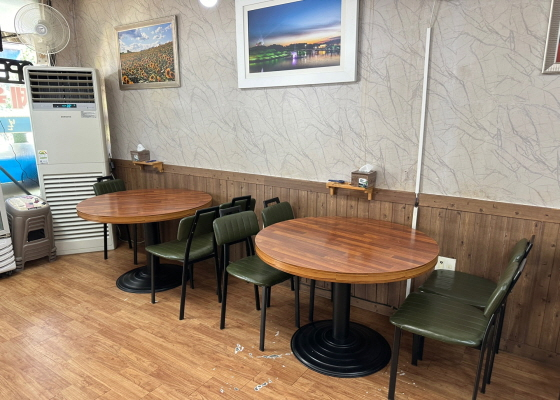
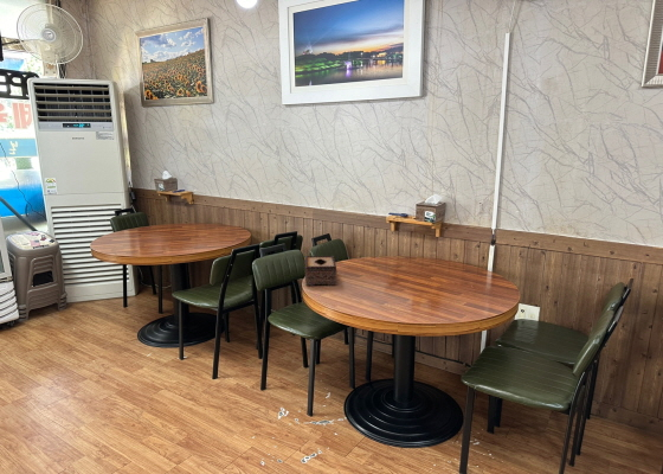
+ tissue box [304,255,339,287]
